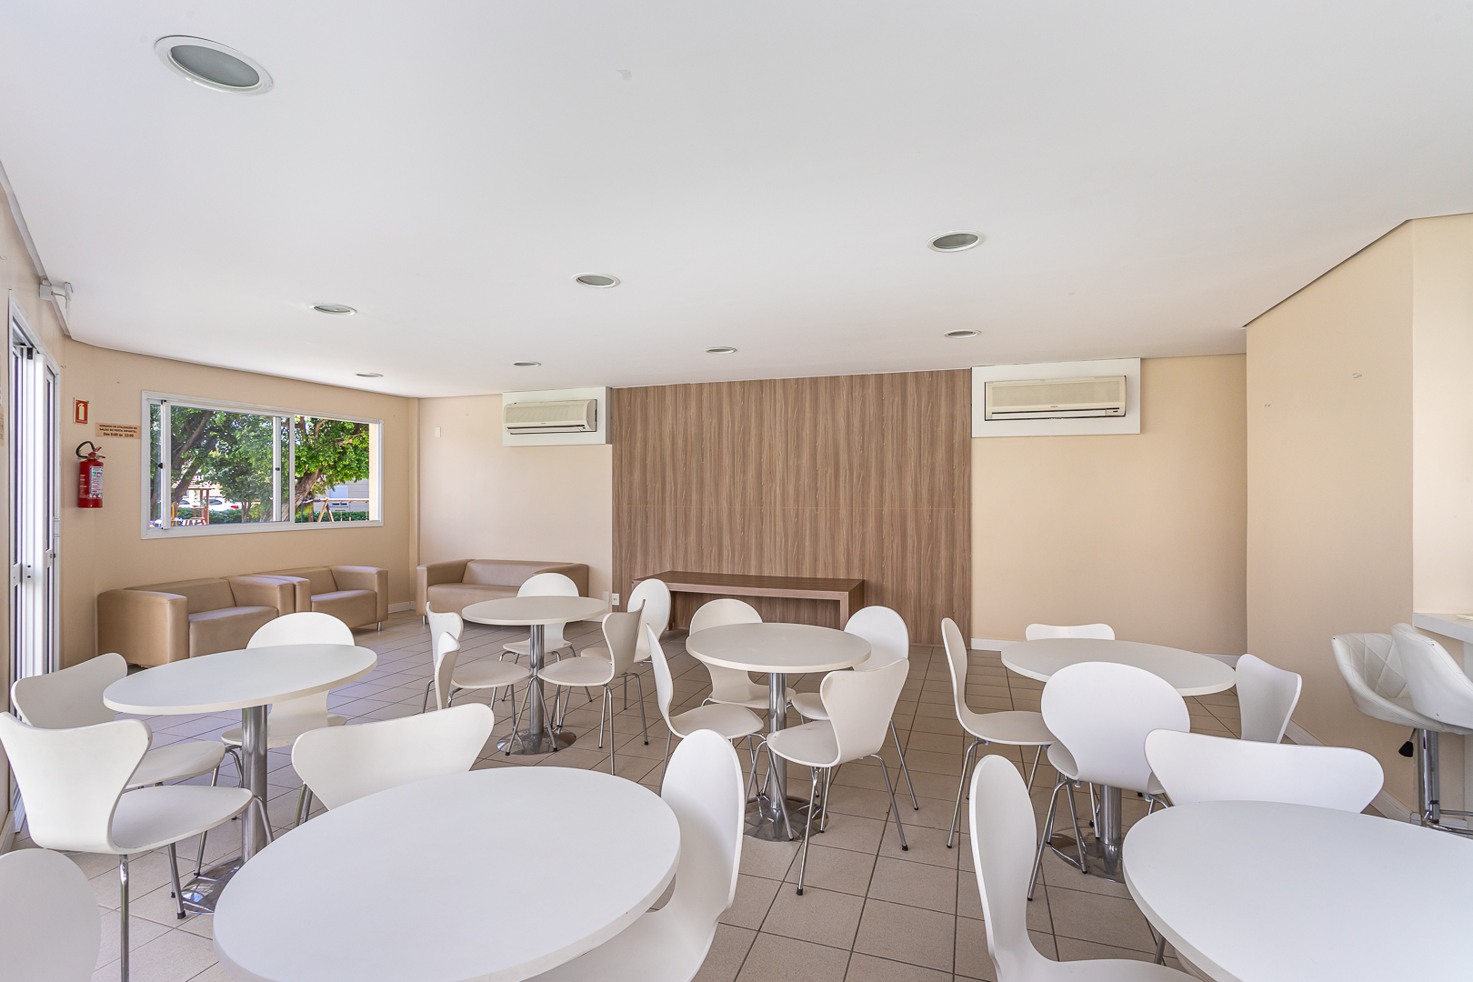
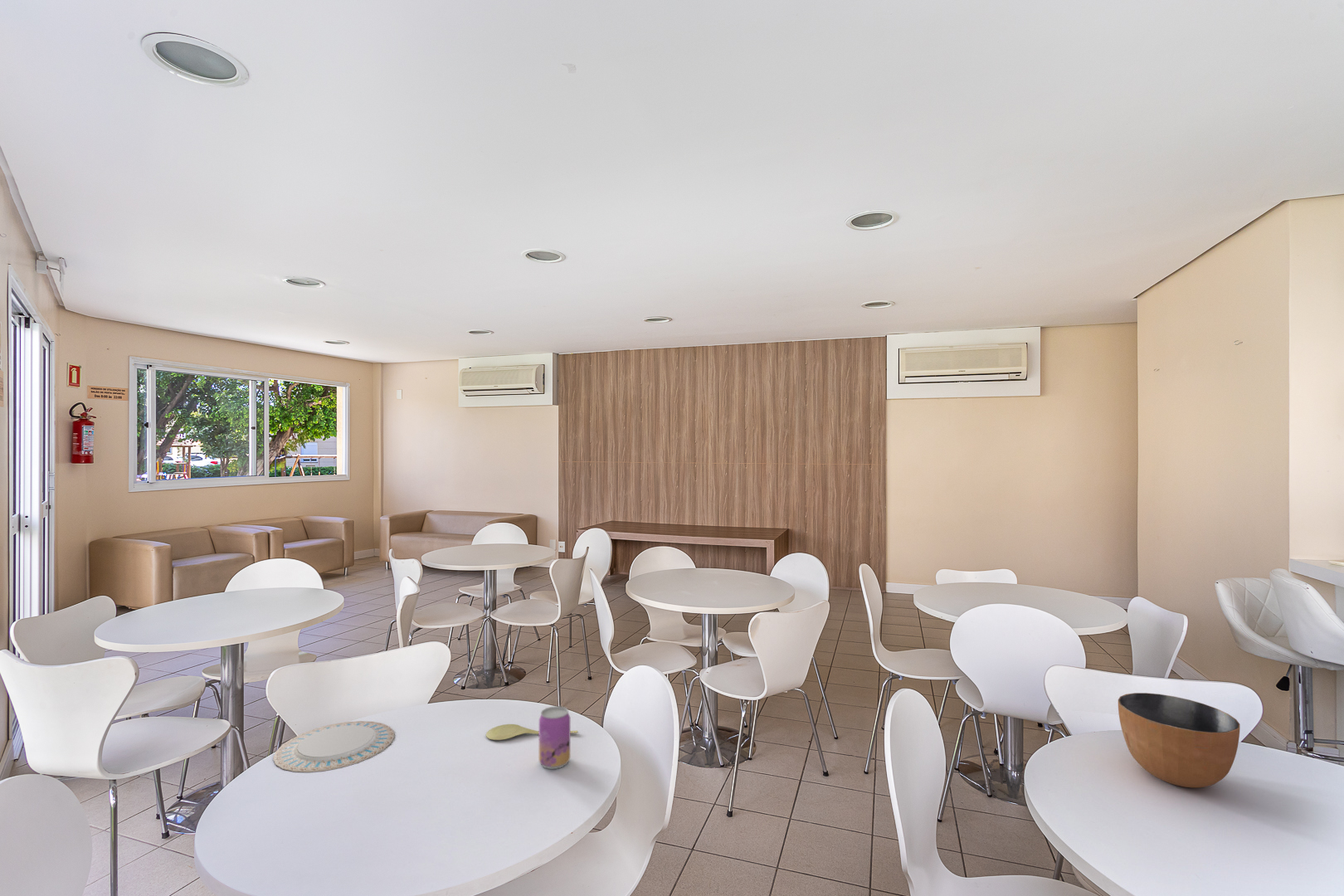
+ chinaware [272,720,395,773]
+ spoon [485,723,579,741]
+ beverage can [538,705,571,770]
+ bowl [1118,692,1241,788]
